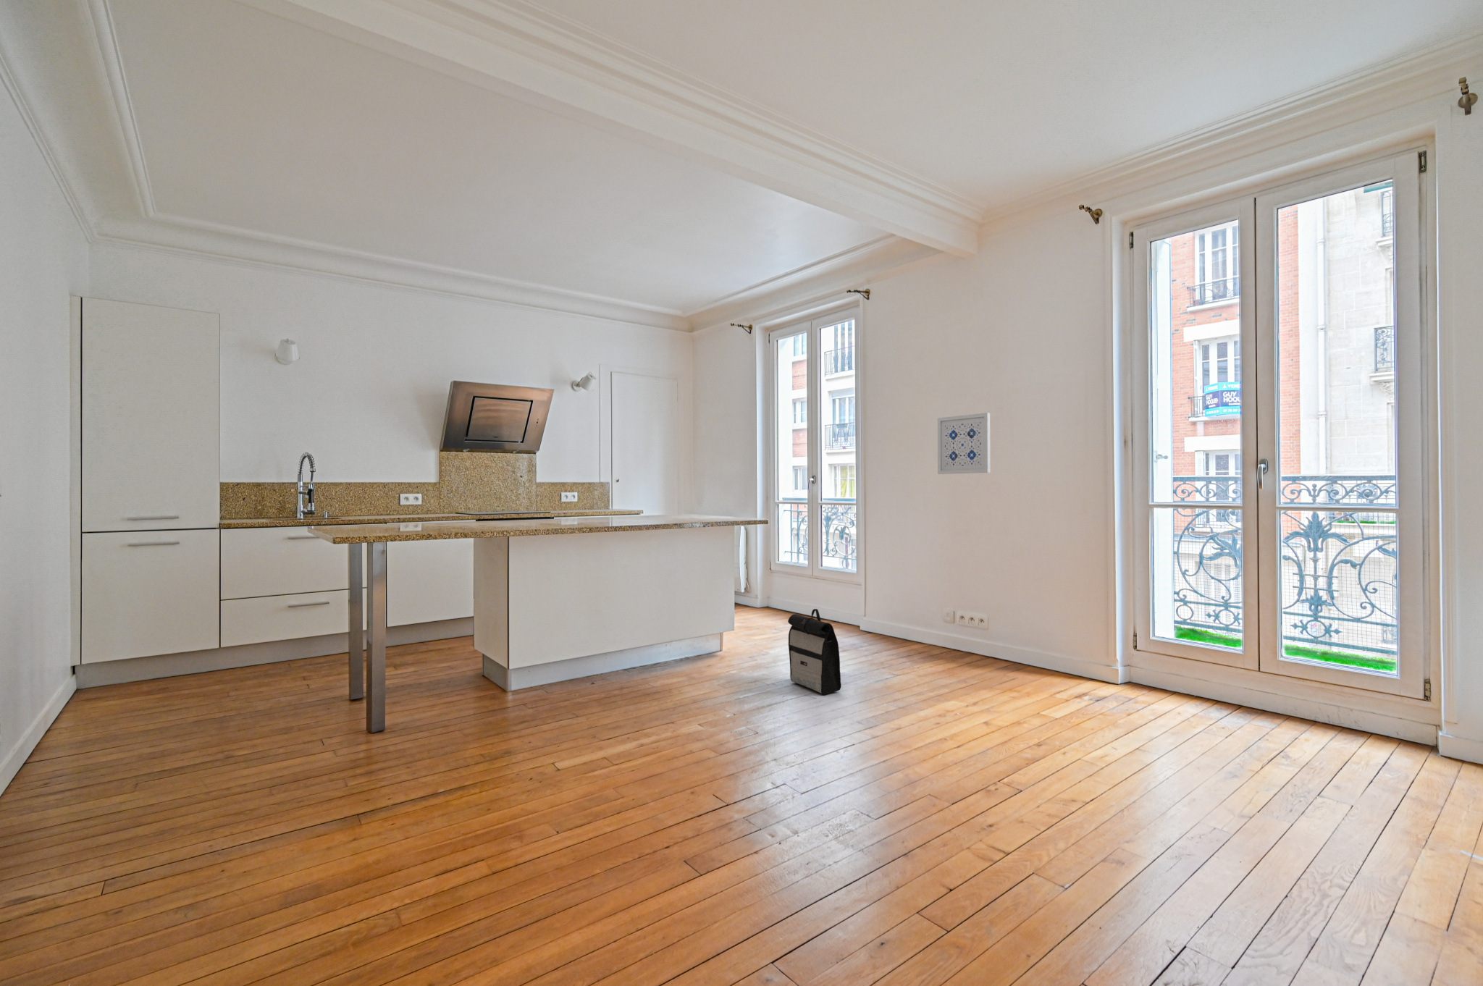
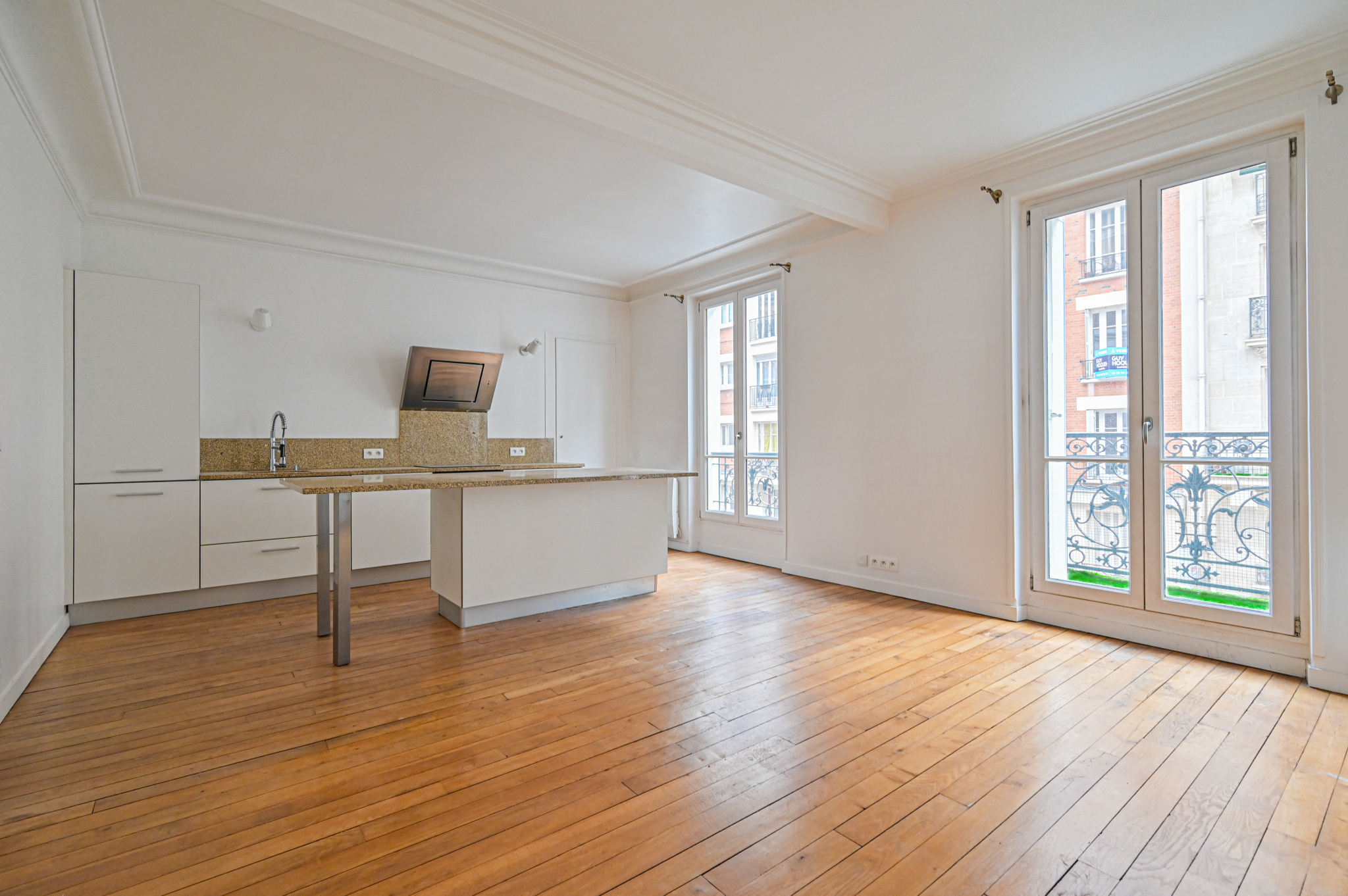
- backpack [787,609,842,695]
- wall art [937,412,991,475]
